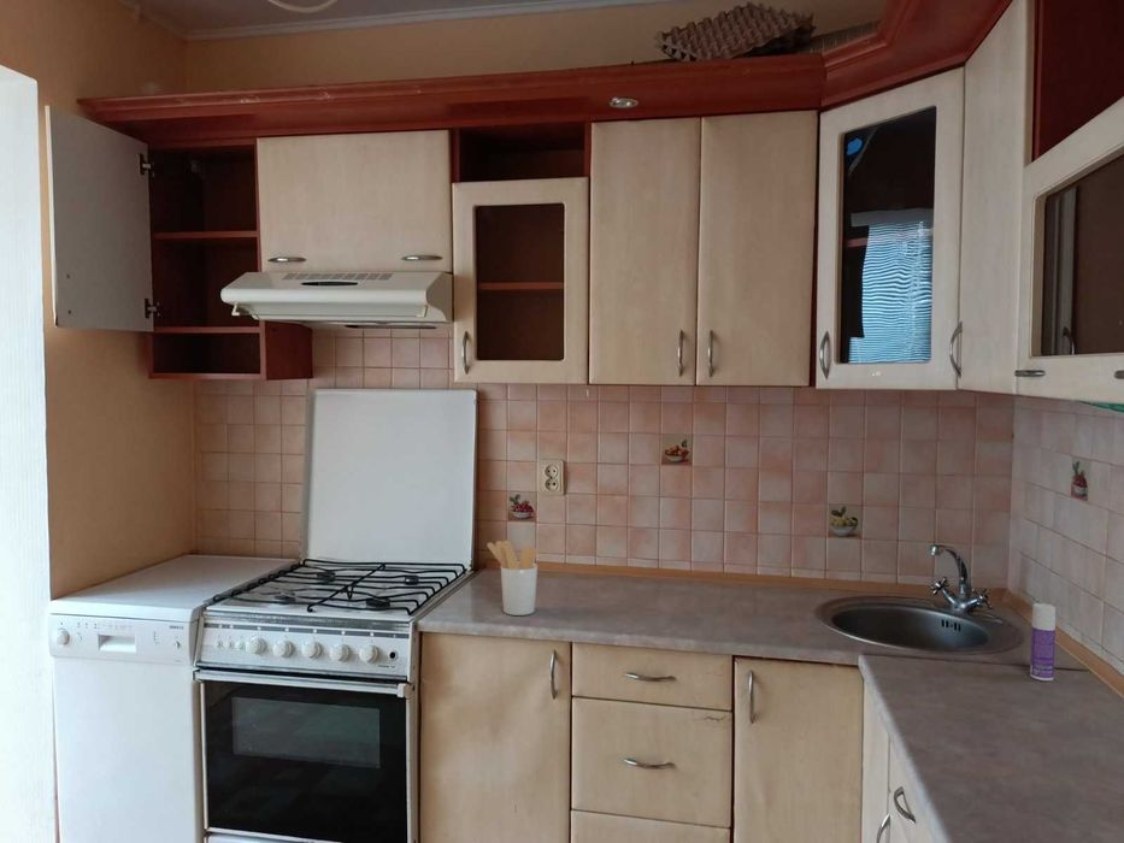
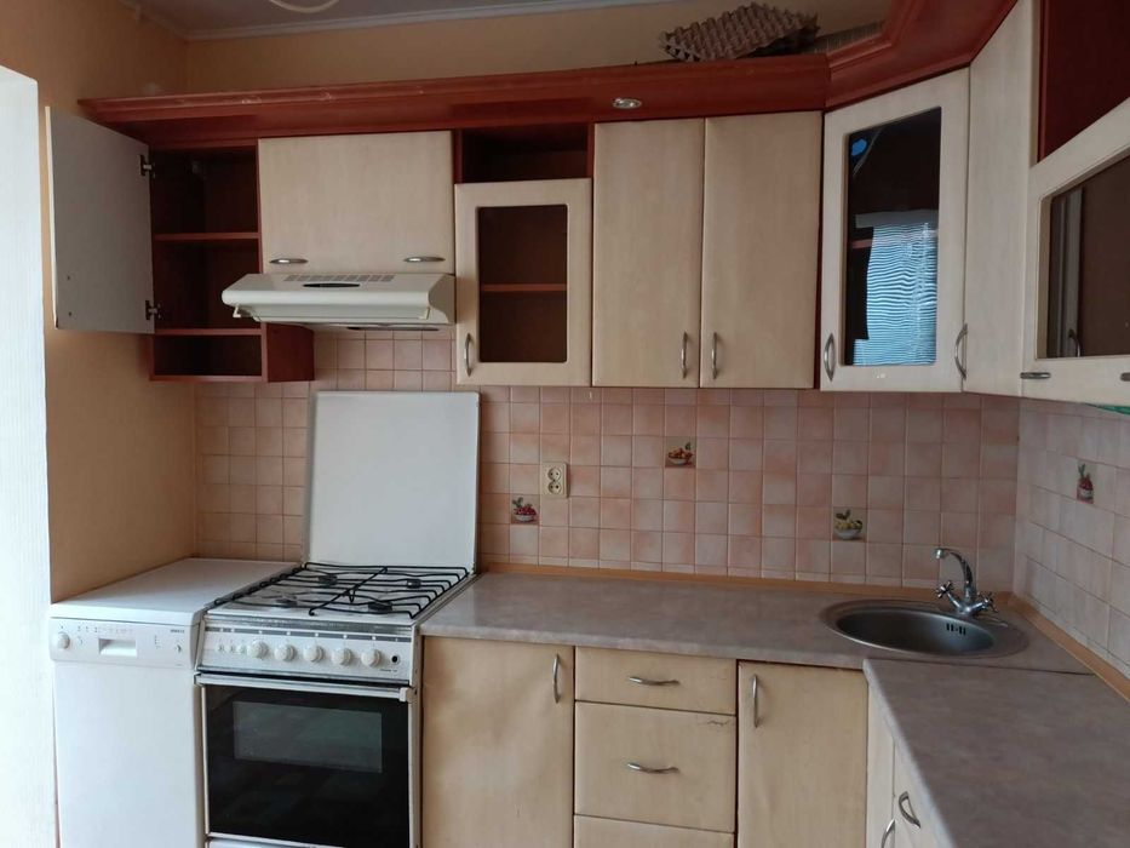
- bottle [1029,602,1057,682]
- utensil holder [486,540,539,617]
